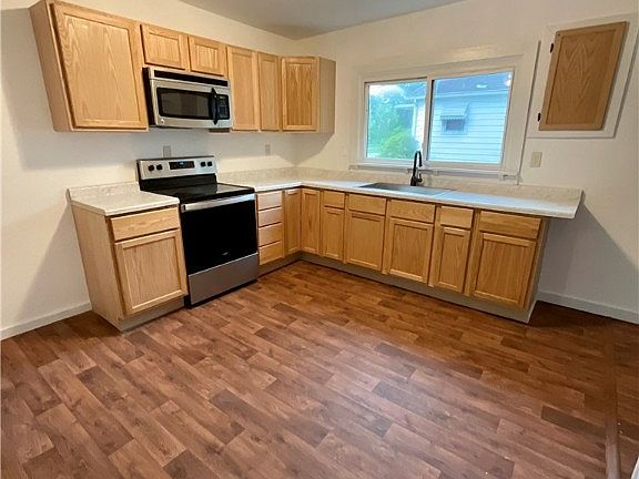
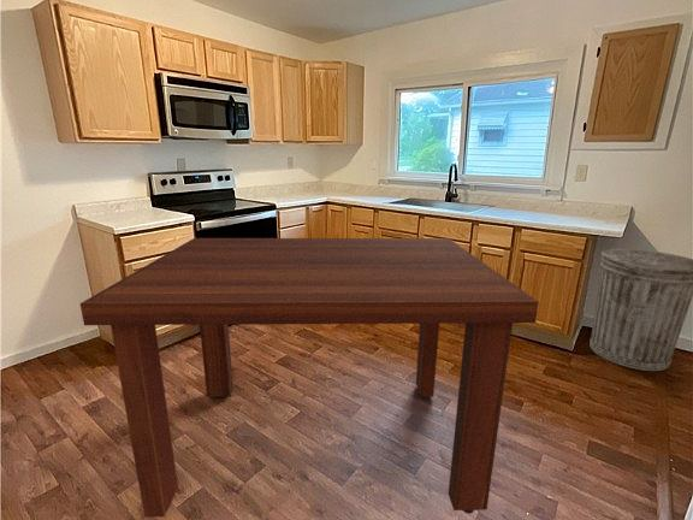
+ dining table [79,237,540,519]
+ trash can [588,248,693,372]
